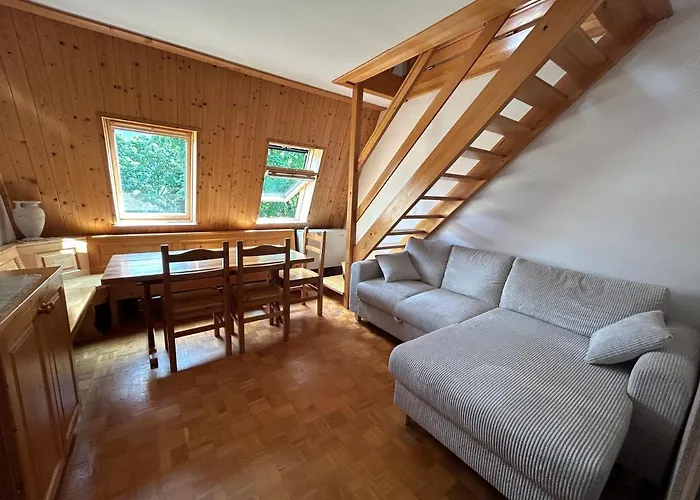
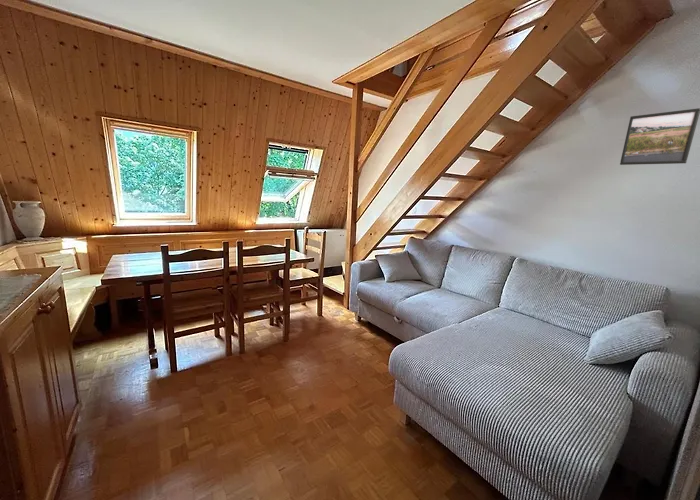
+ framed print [619,107,700,166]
